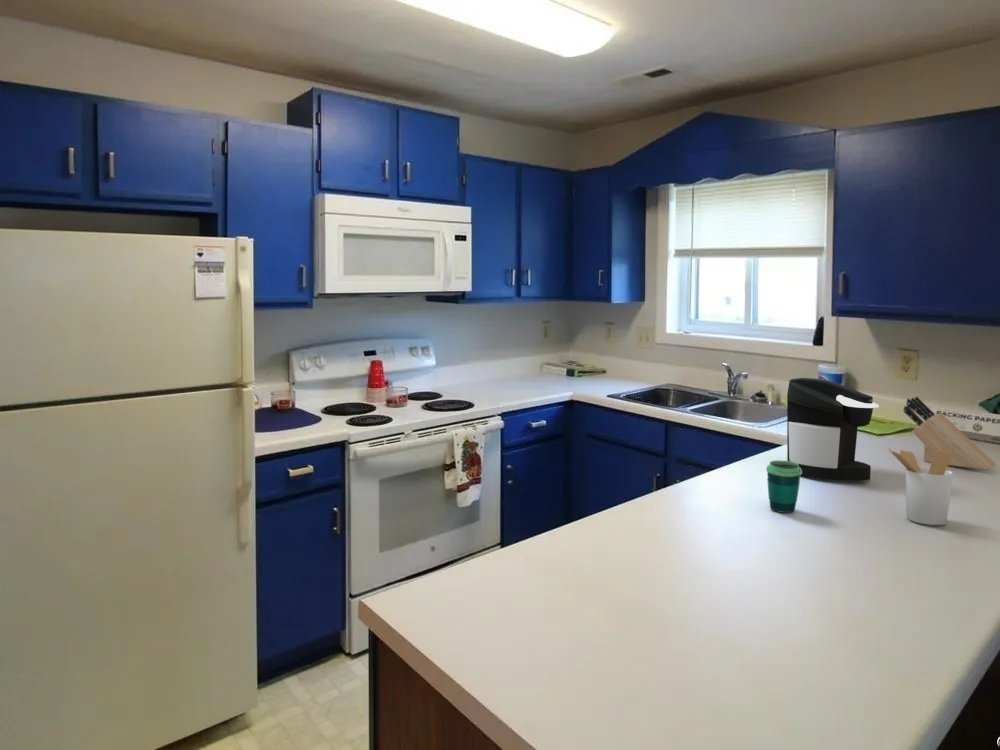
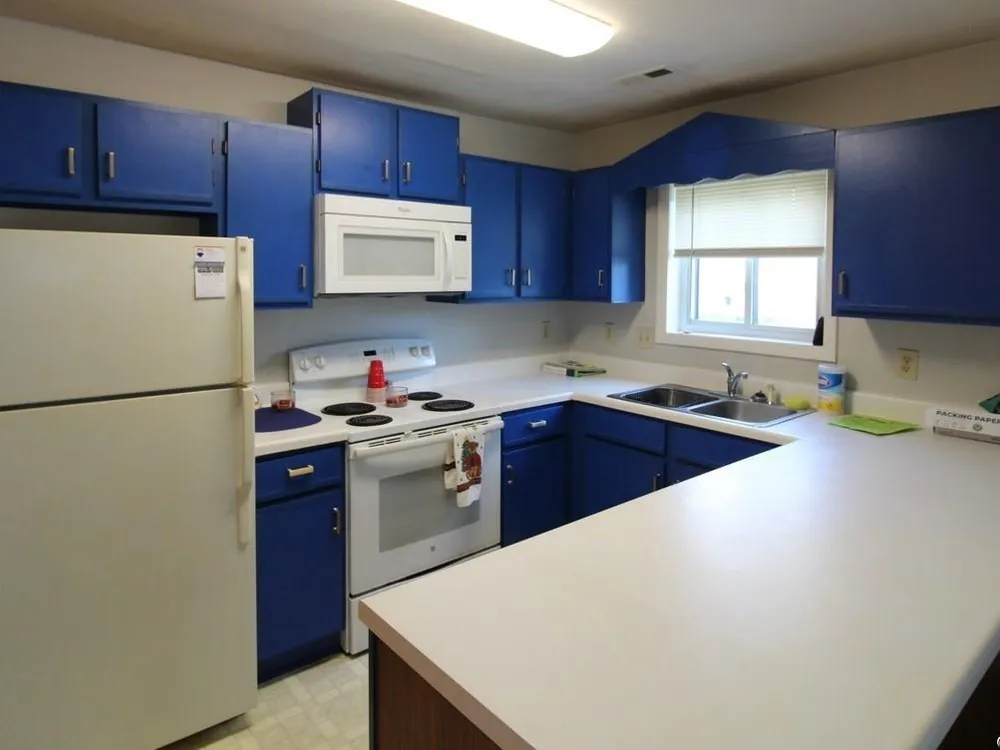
- cup [765,460,802,514]
- coffee maker [786,377,880,482]
- utensil holder [887,447,954,526]
- knife block [902,395,997,471]
